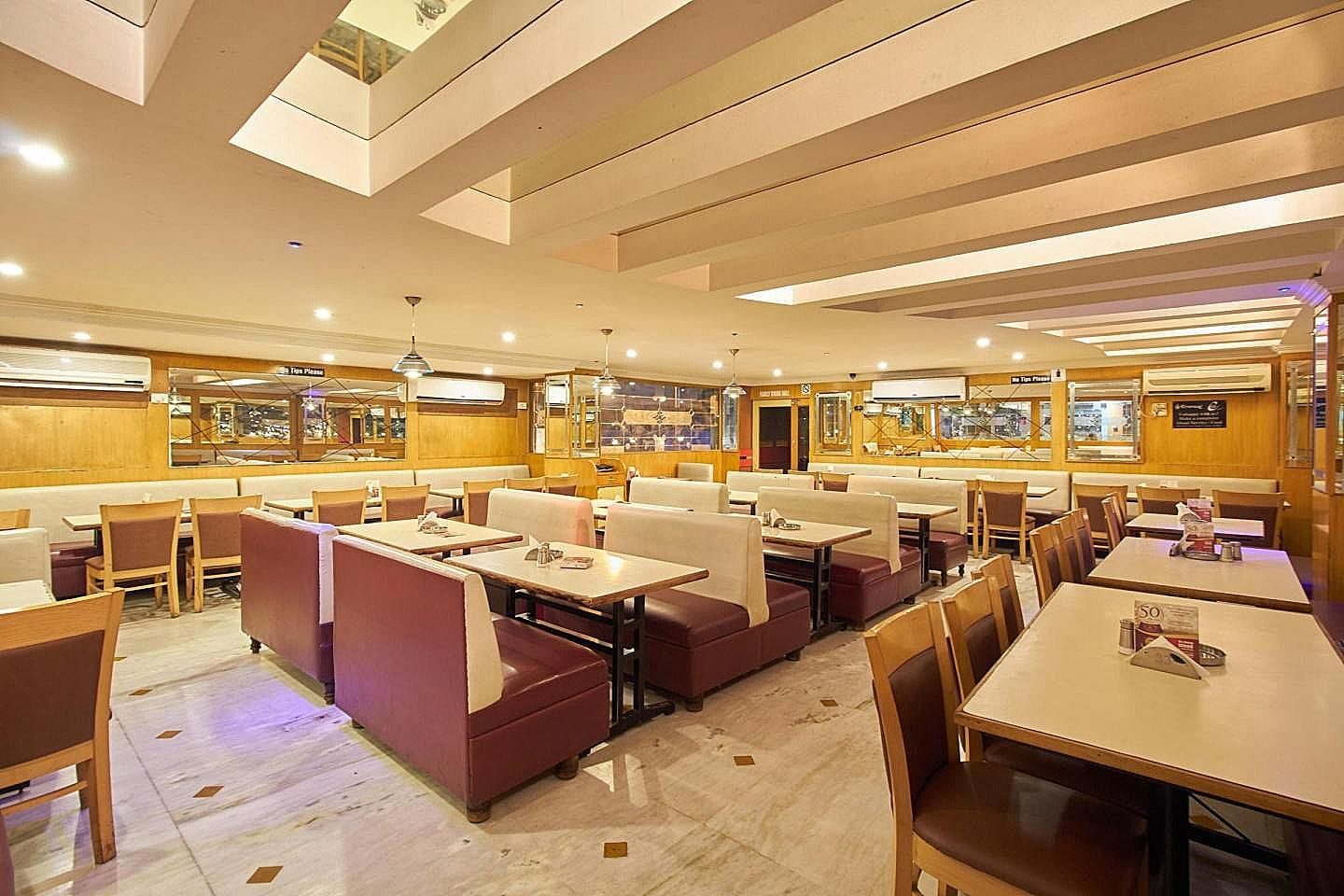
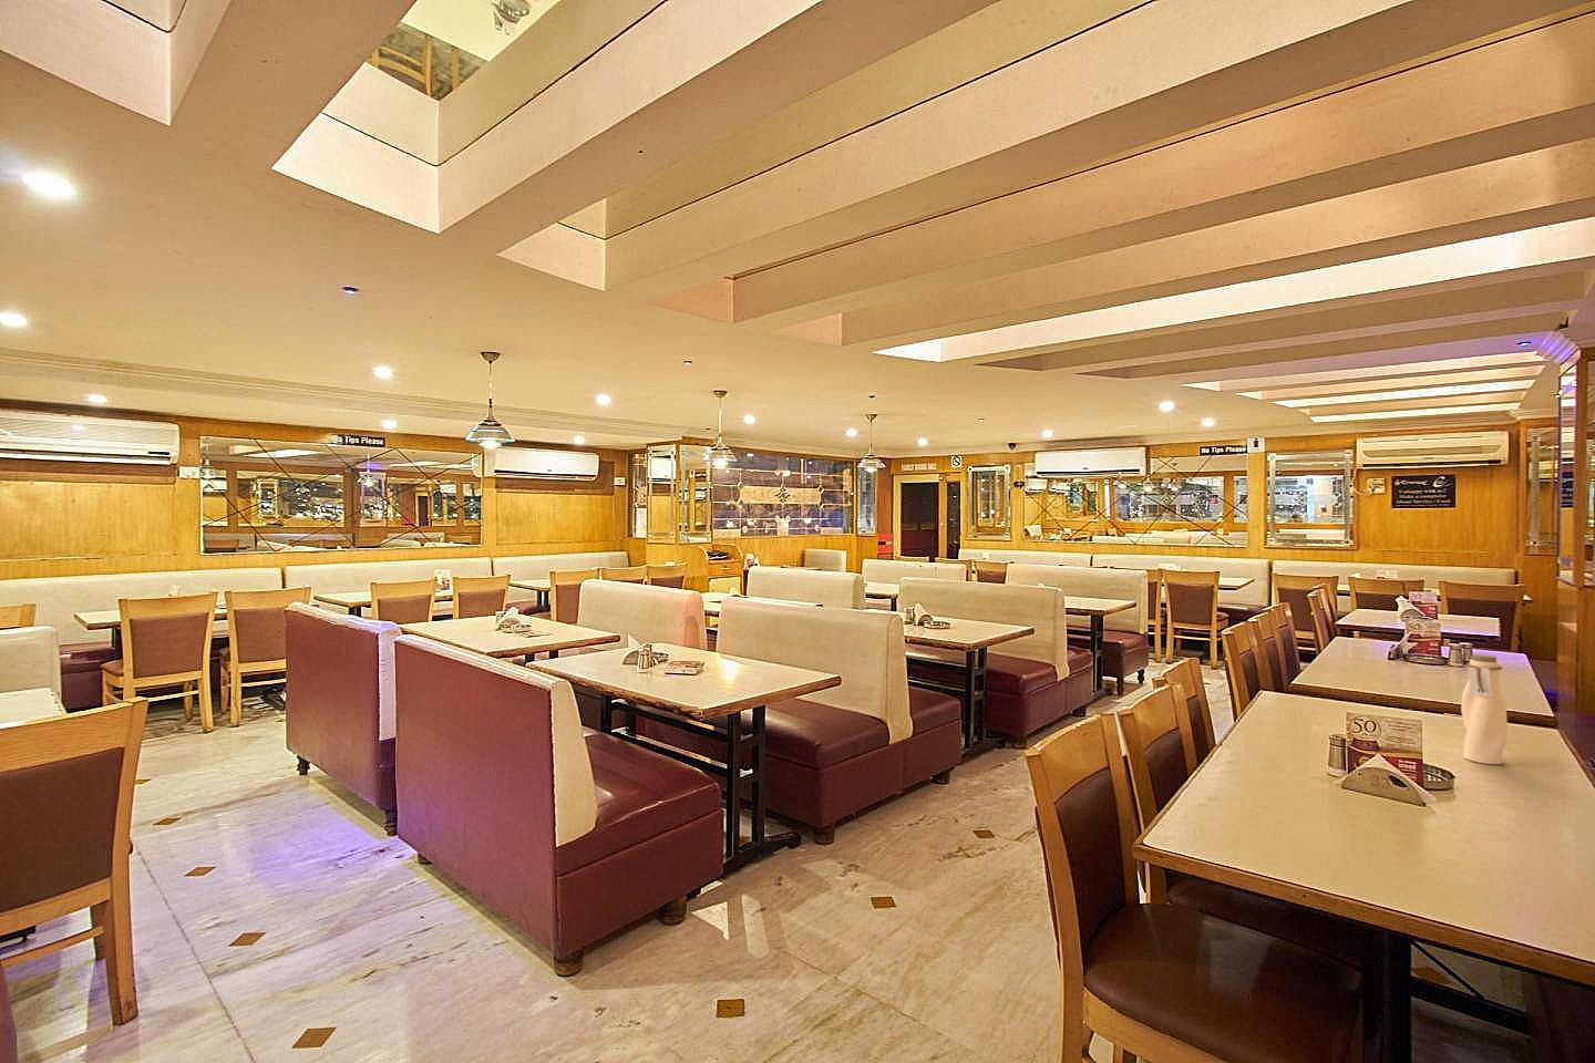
+ water bottle [1460,654,1508,765]
